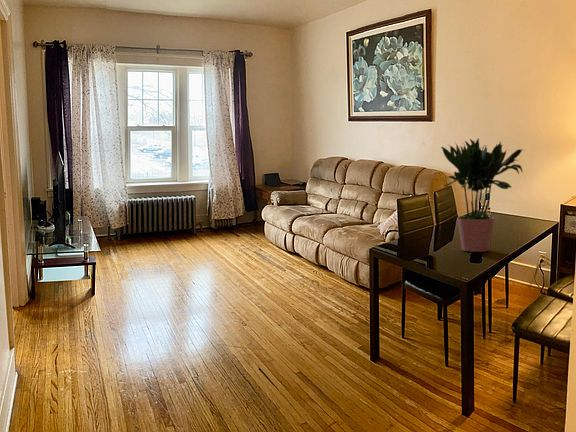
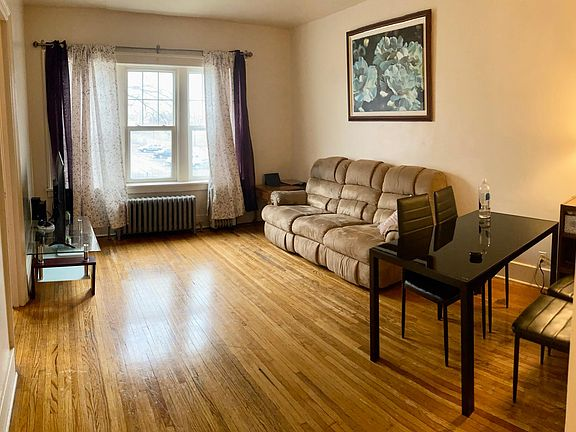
- potted plant [440,138,524,253]
